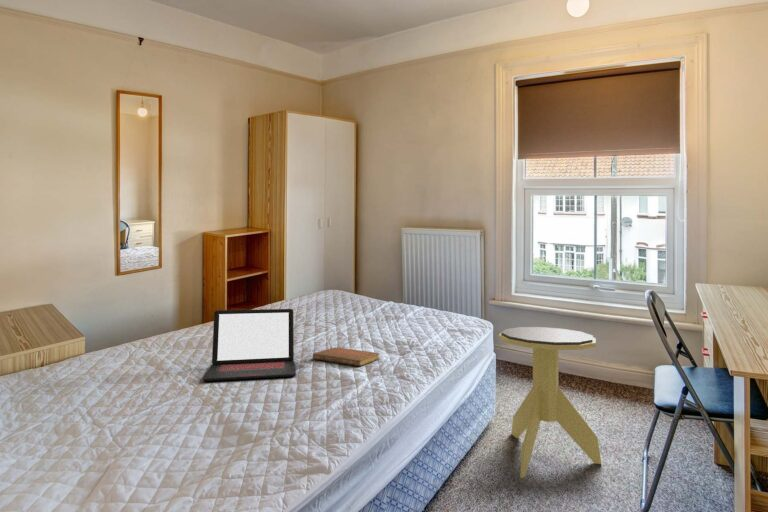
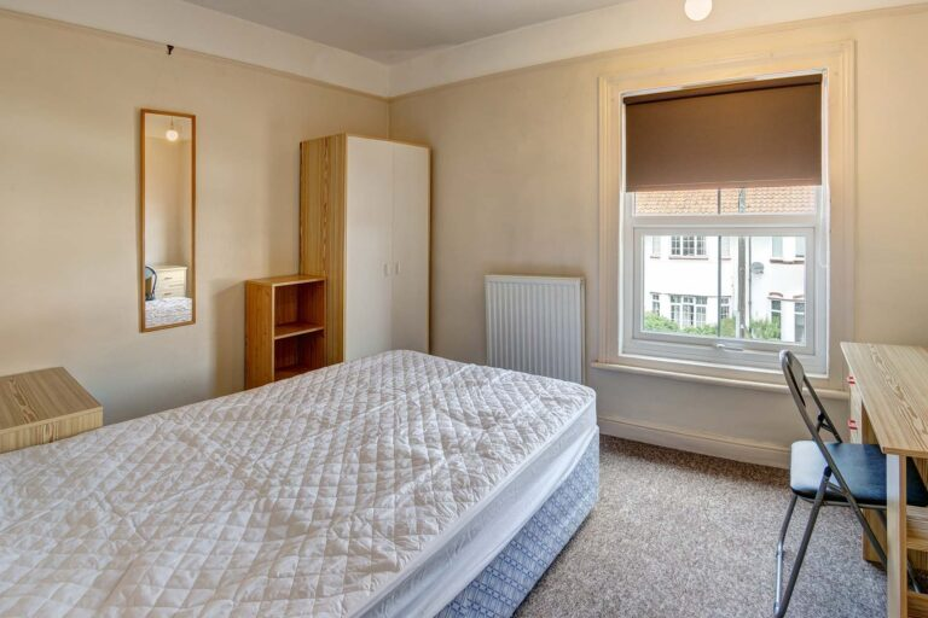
- side table [498,326,602,479]
- notebook [312,346,380,367]
- laptop [202,308,297,382]
